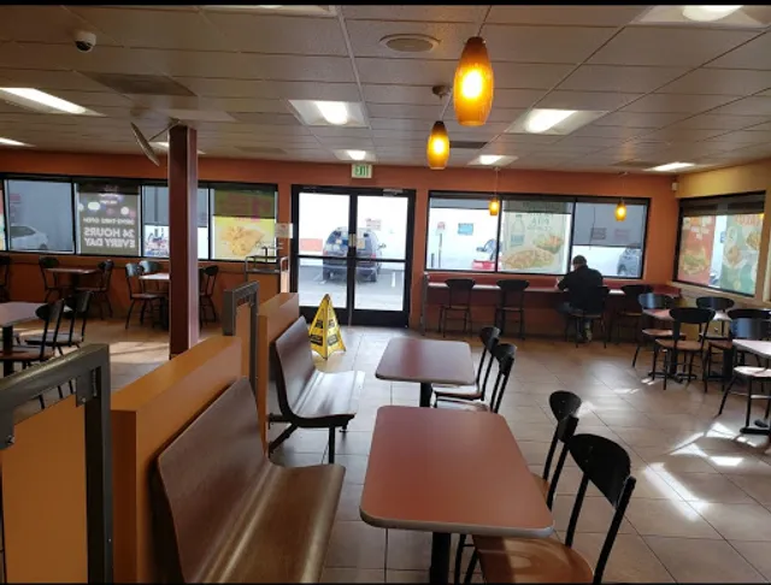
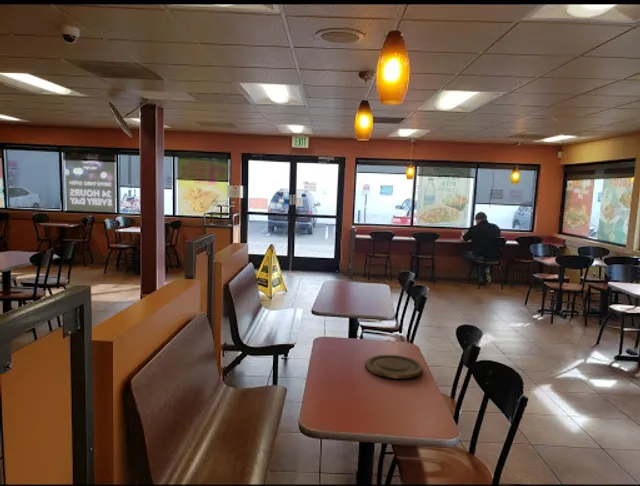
+ plate [364,354,424,380]
